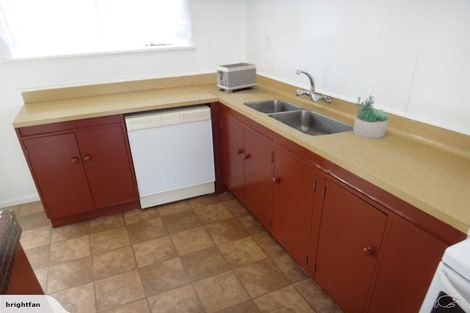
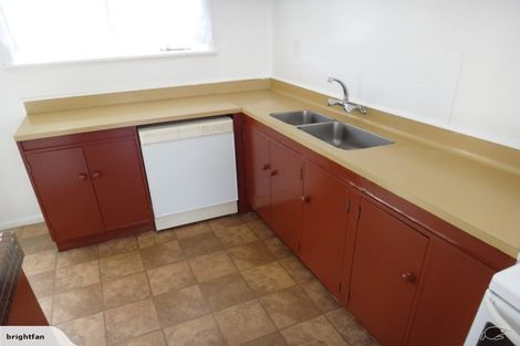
- toaster [215,62,258,95]
- succulent plant [352,95,392,139]
